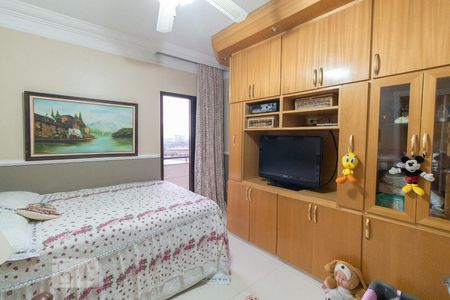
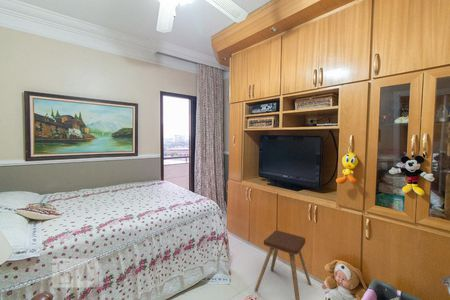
+ music stool [254,229,312,300]
